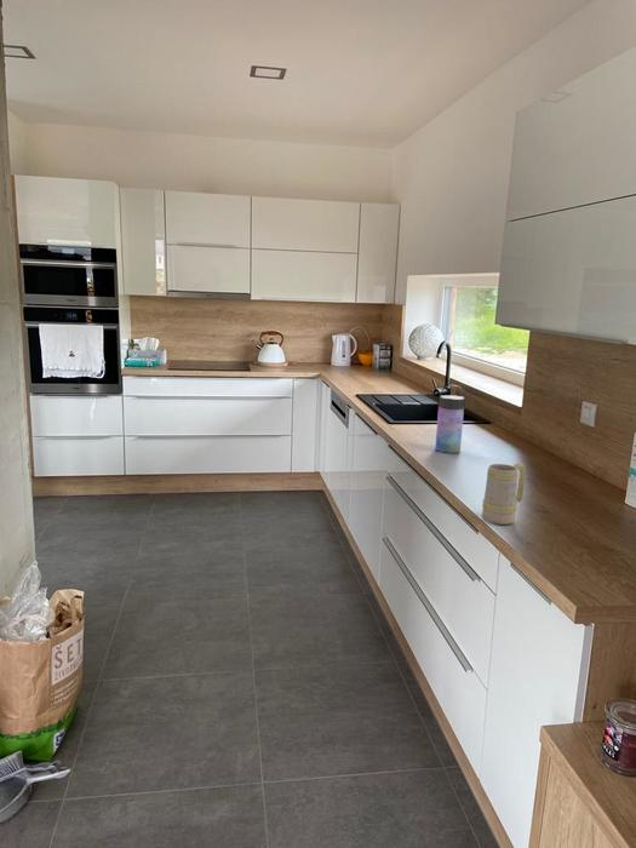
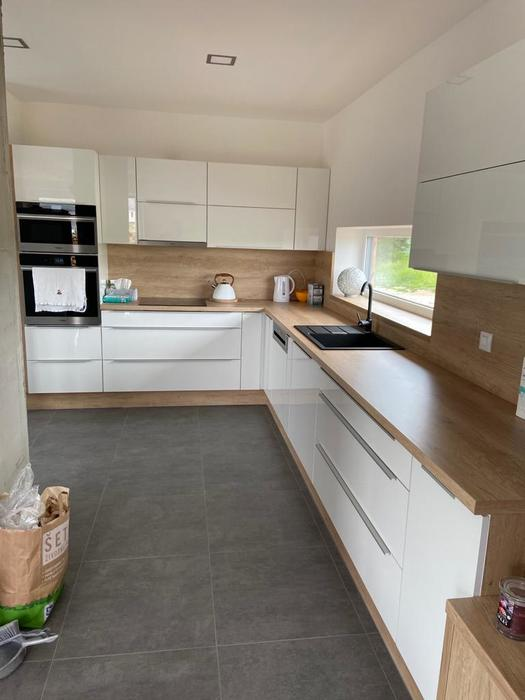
- mug [481,462,527,526]
- water bottle [434,384,466,454]
